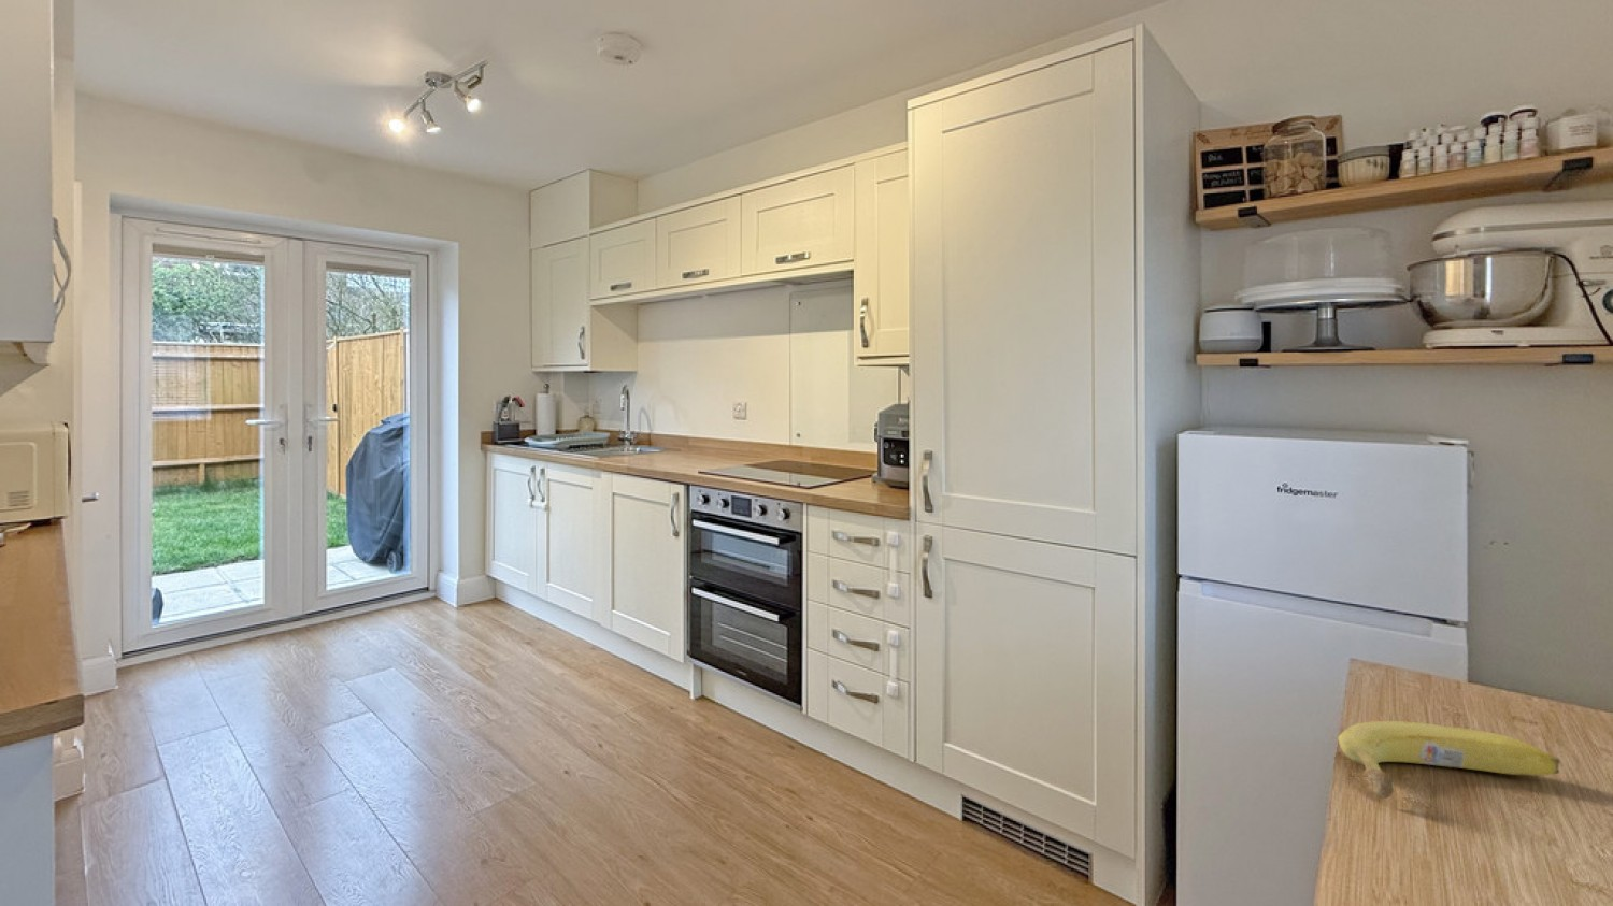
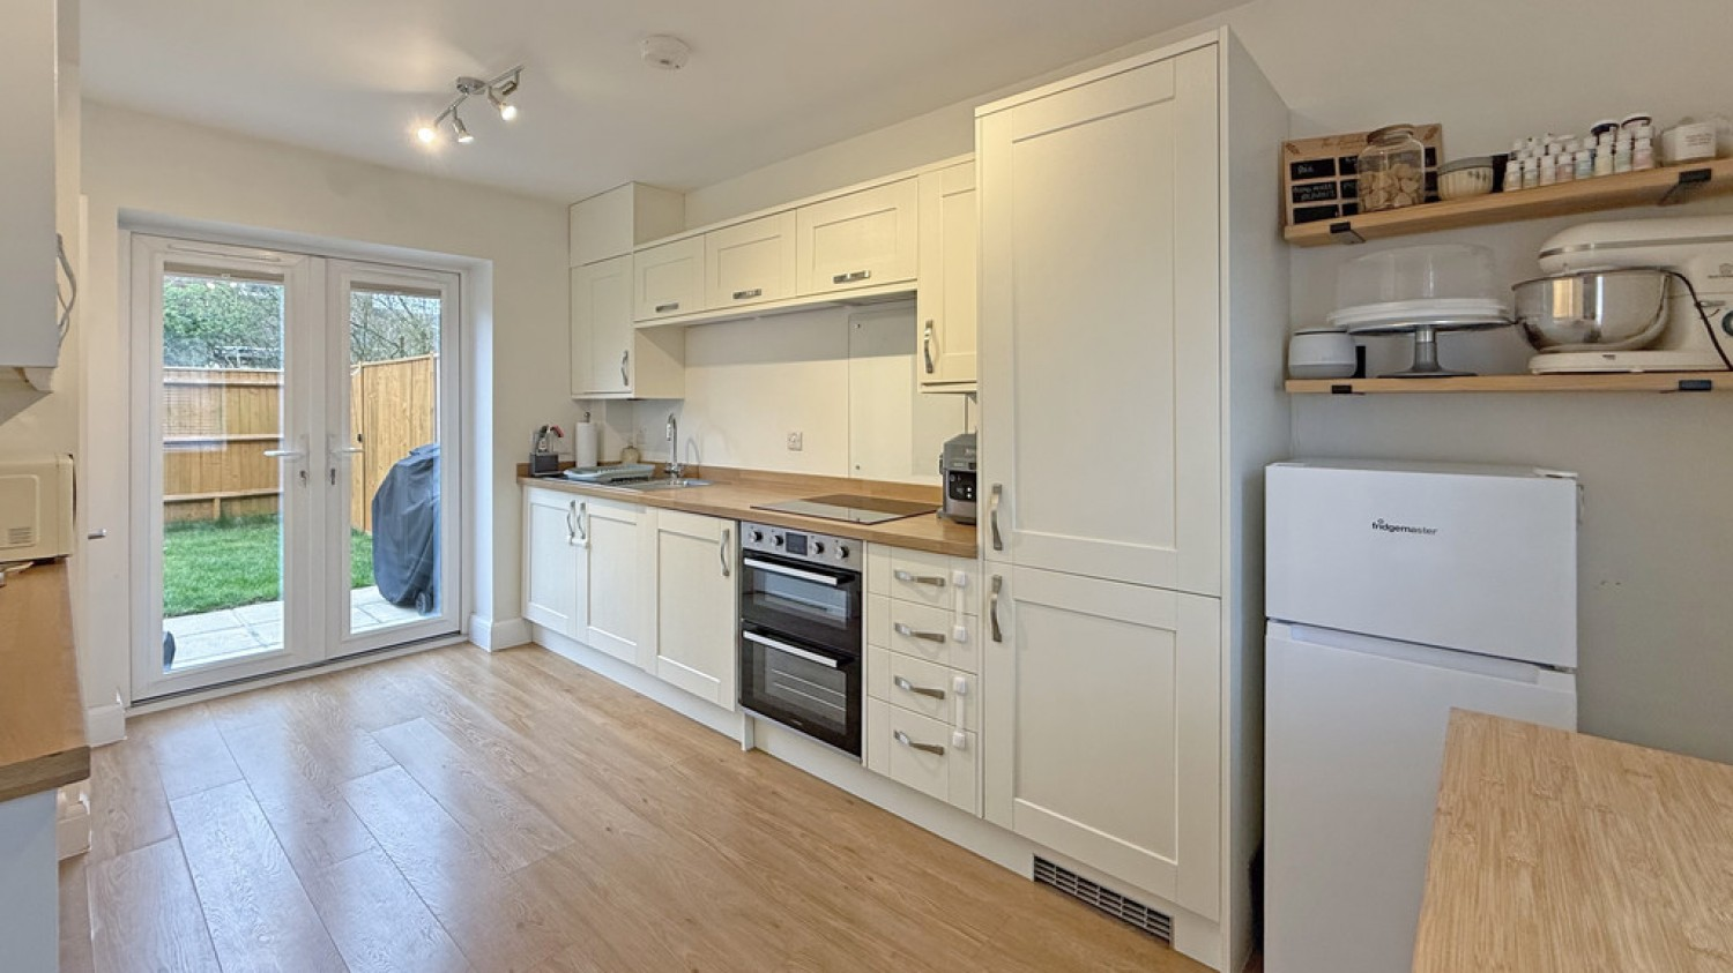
- fruit [1337,720,1560,800]
